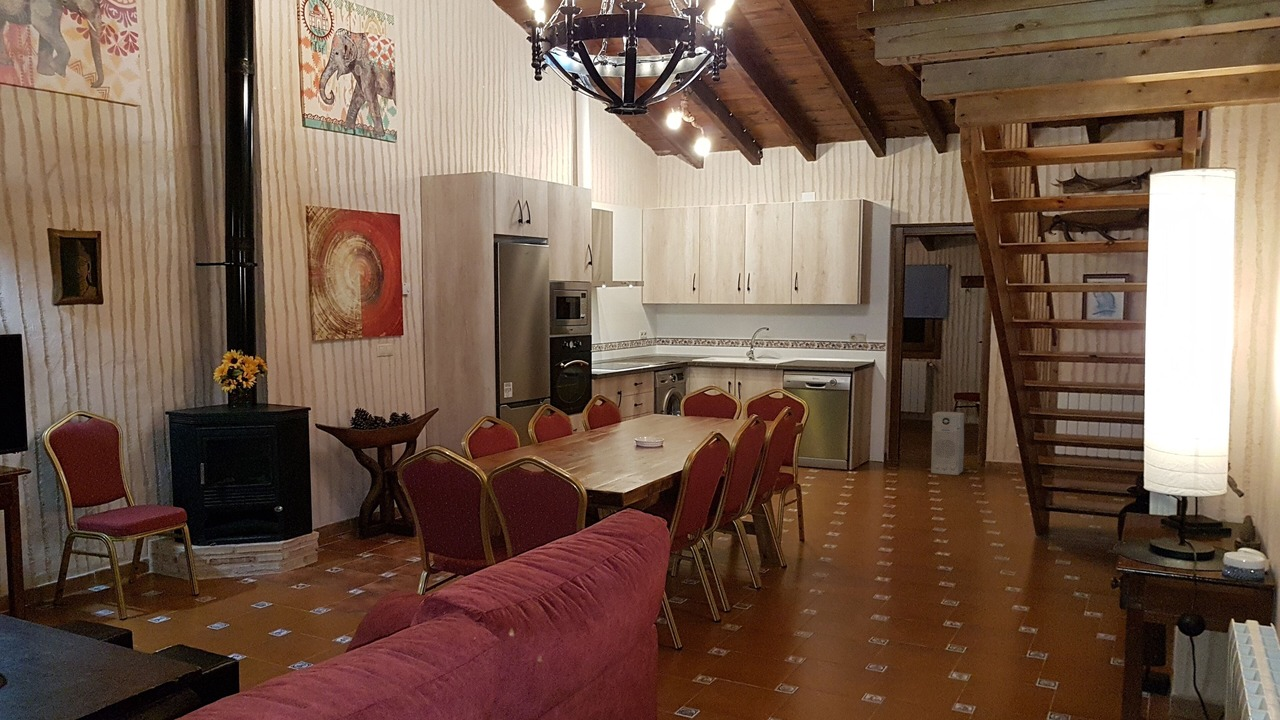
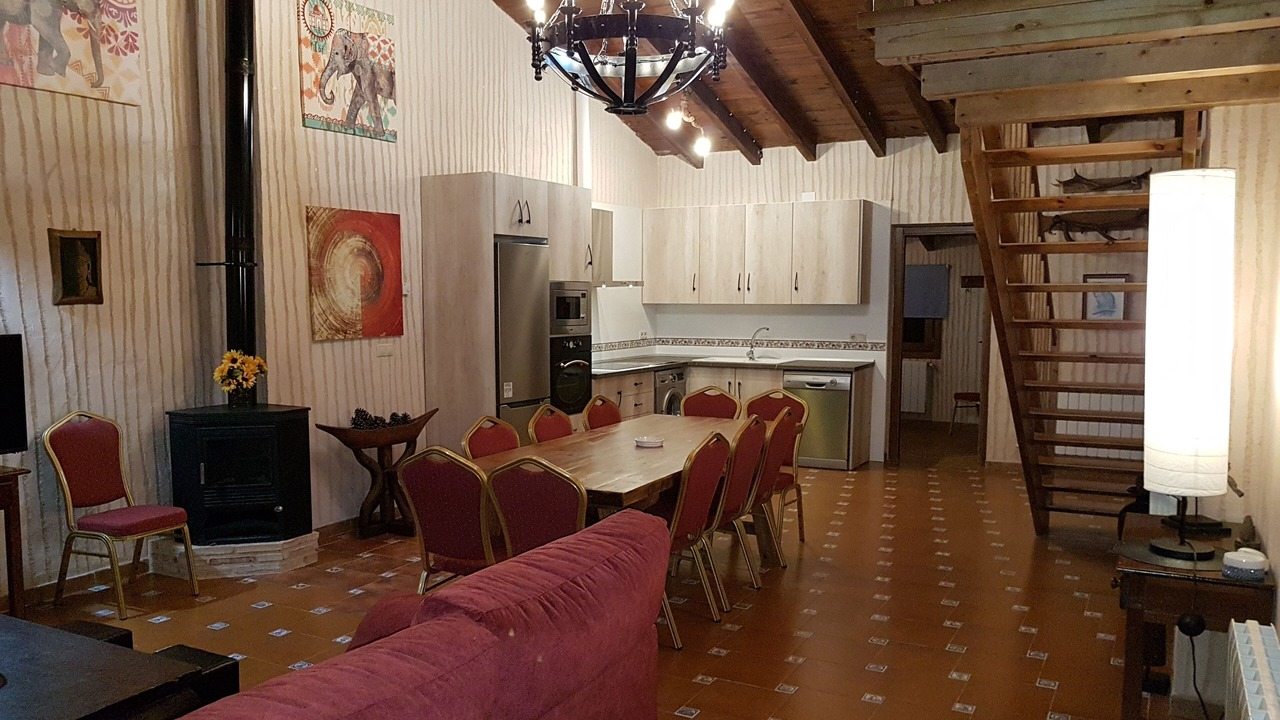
- air purifier [930,411,965,476]
